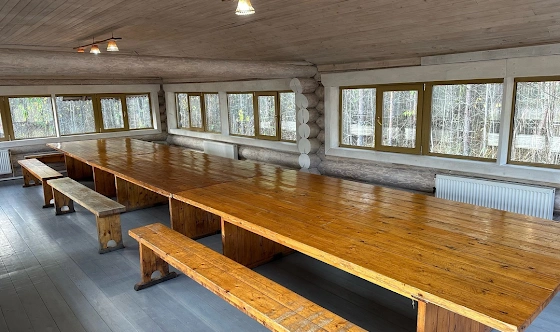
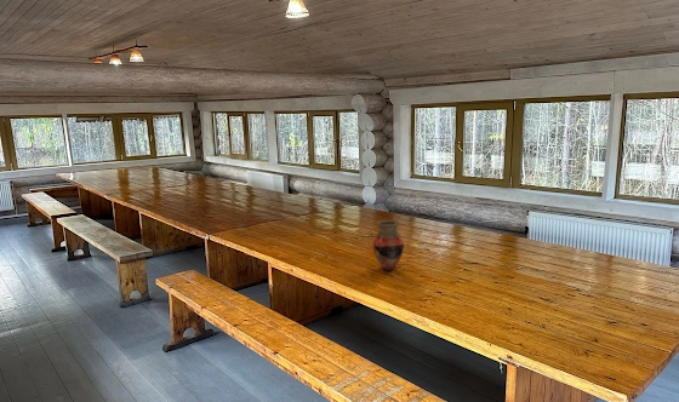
+ vase [371,219,405,271]
